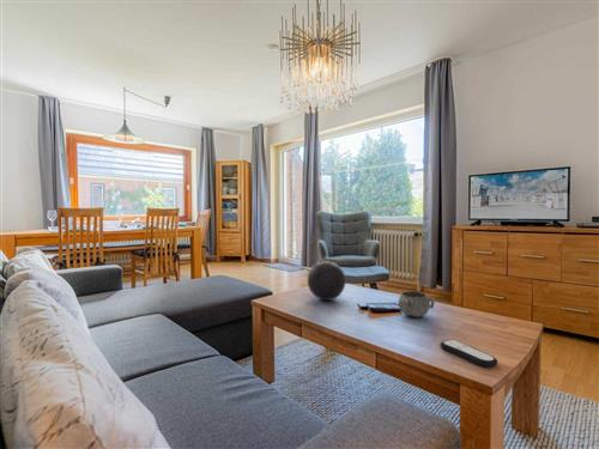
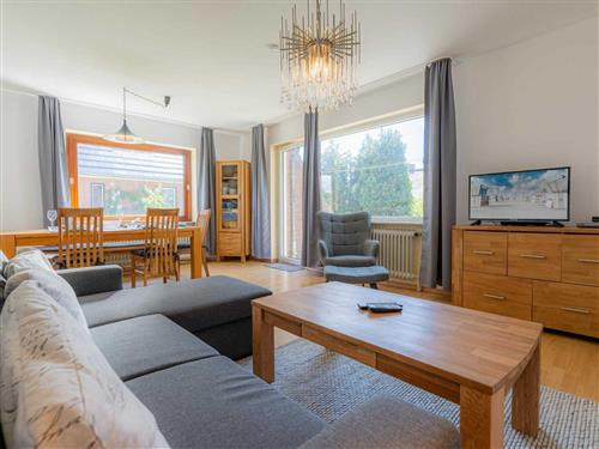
- decorative bowl [397,290,436,318]
- decorative ball [307,260,347,302]
- remote control [440,339,498,369]
